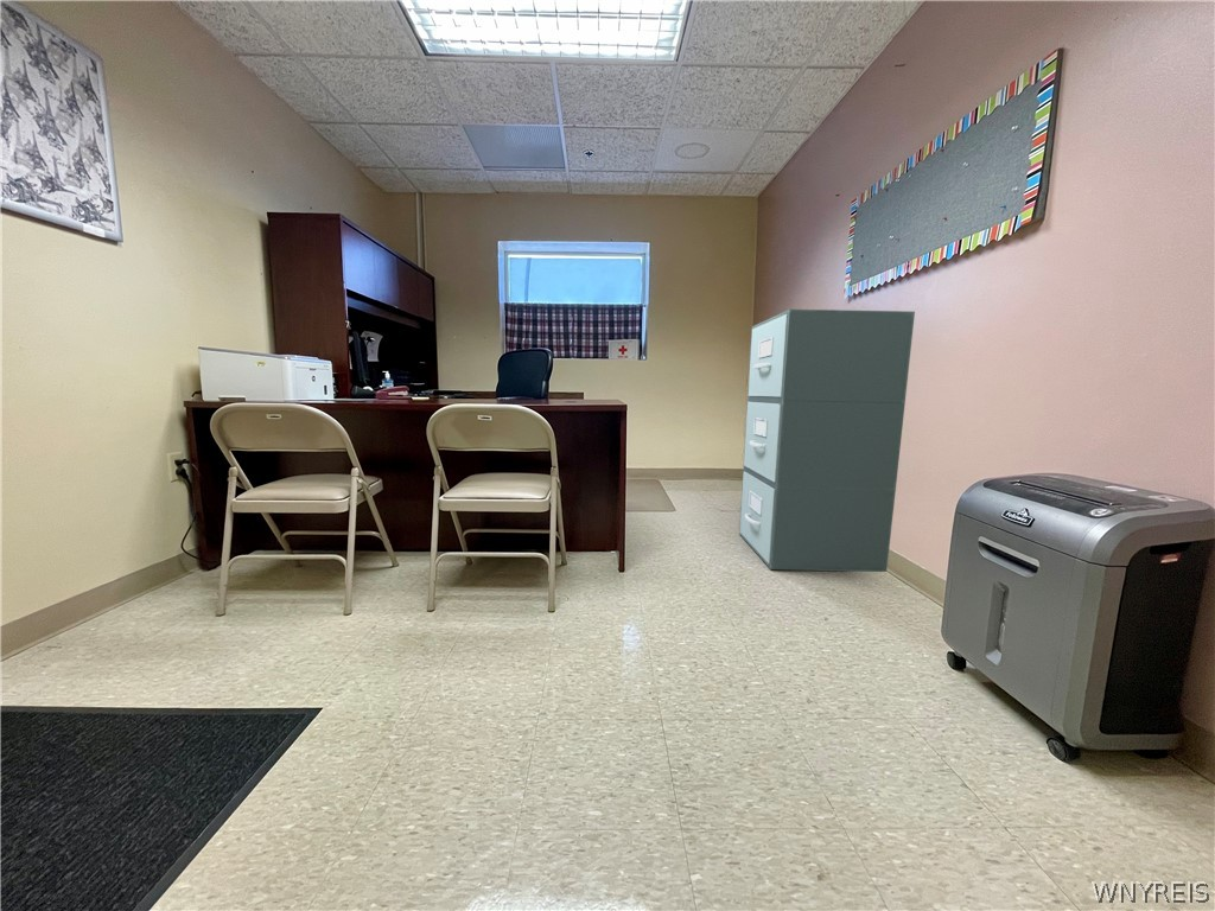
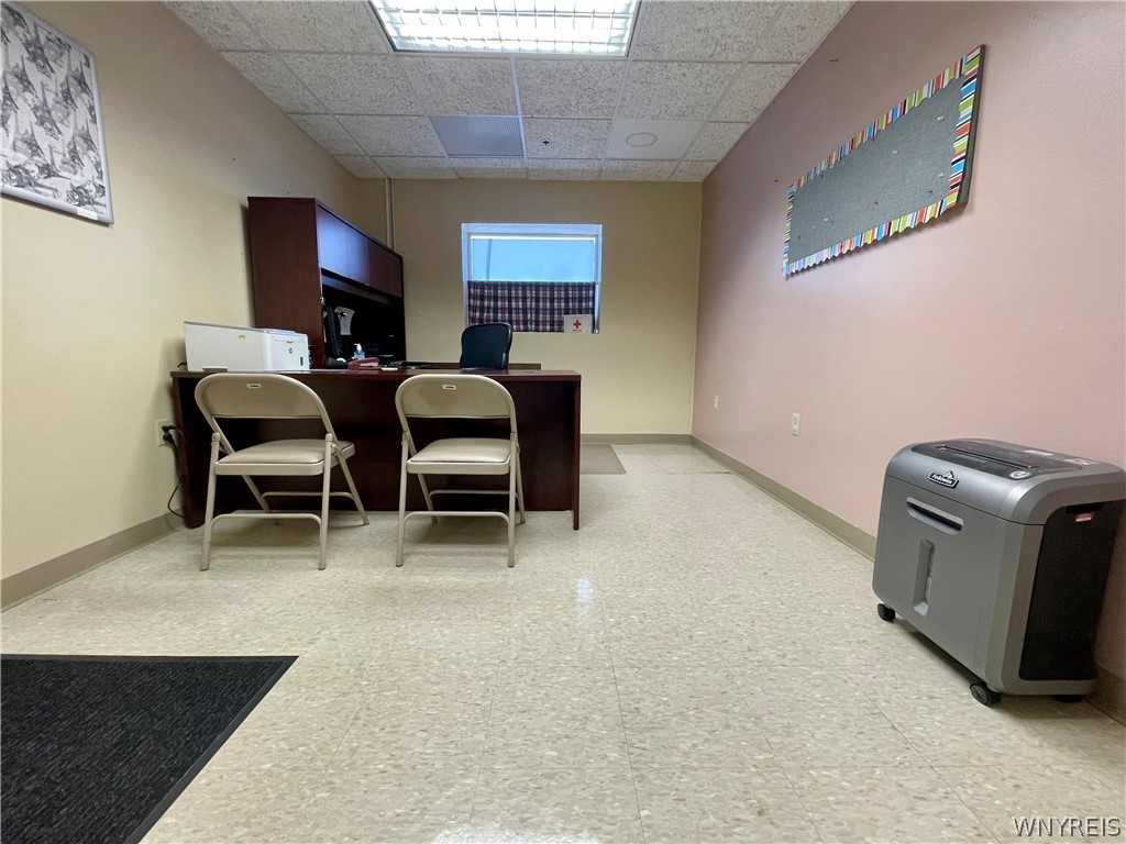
- filing cabinet [738,308,916,573]
